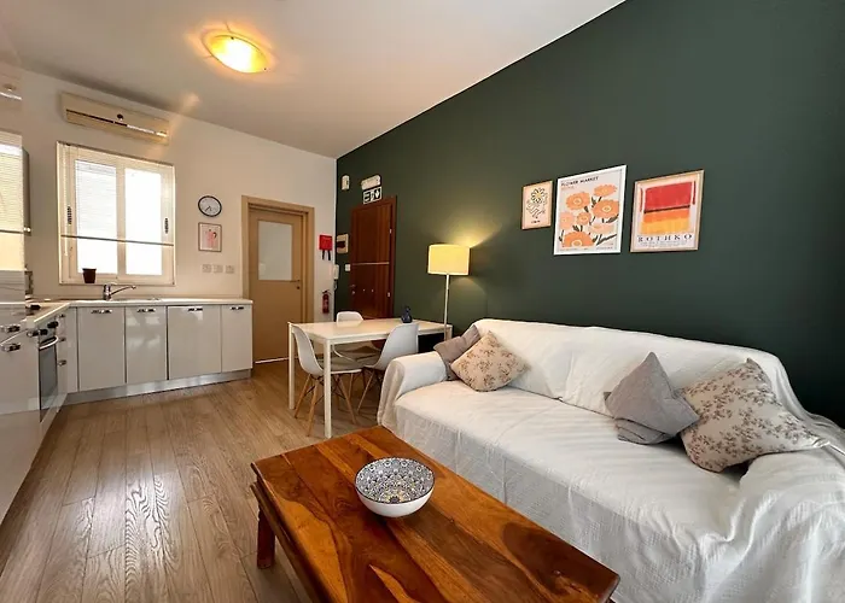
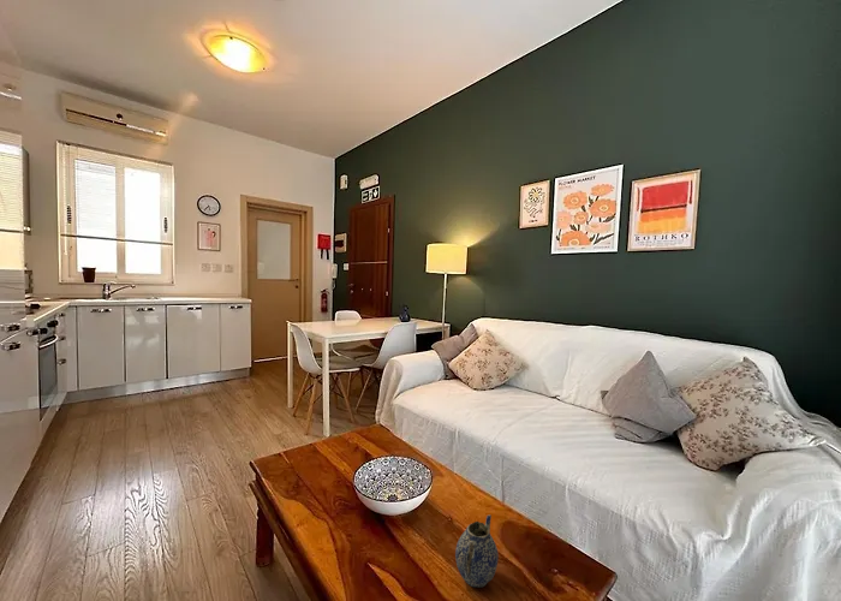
+ teapot [454,513,500,589]
